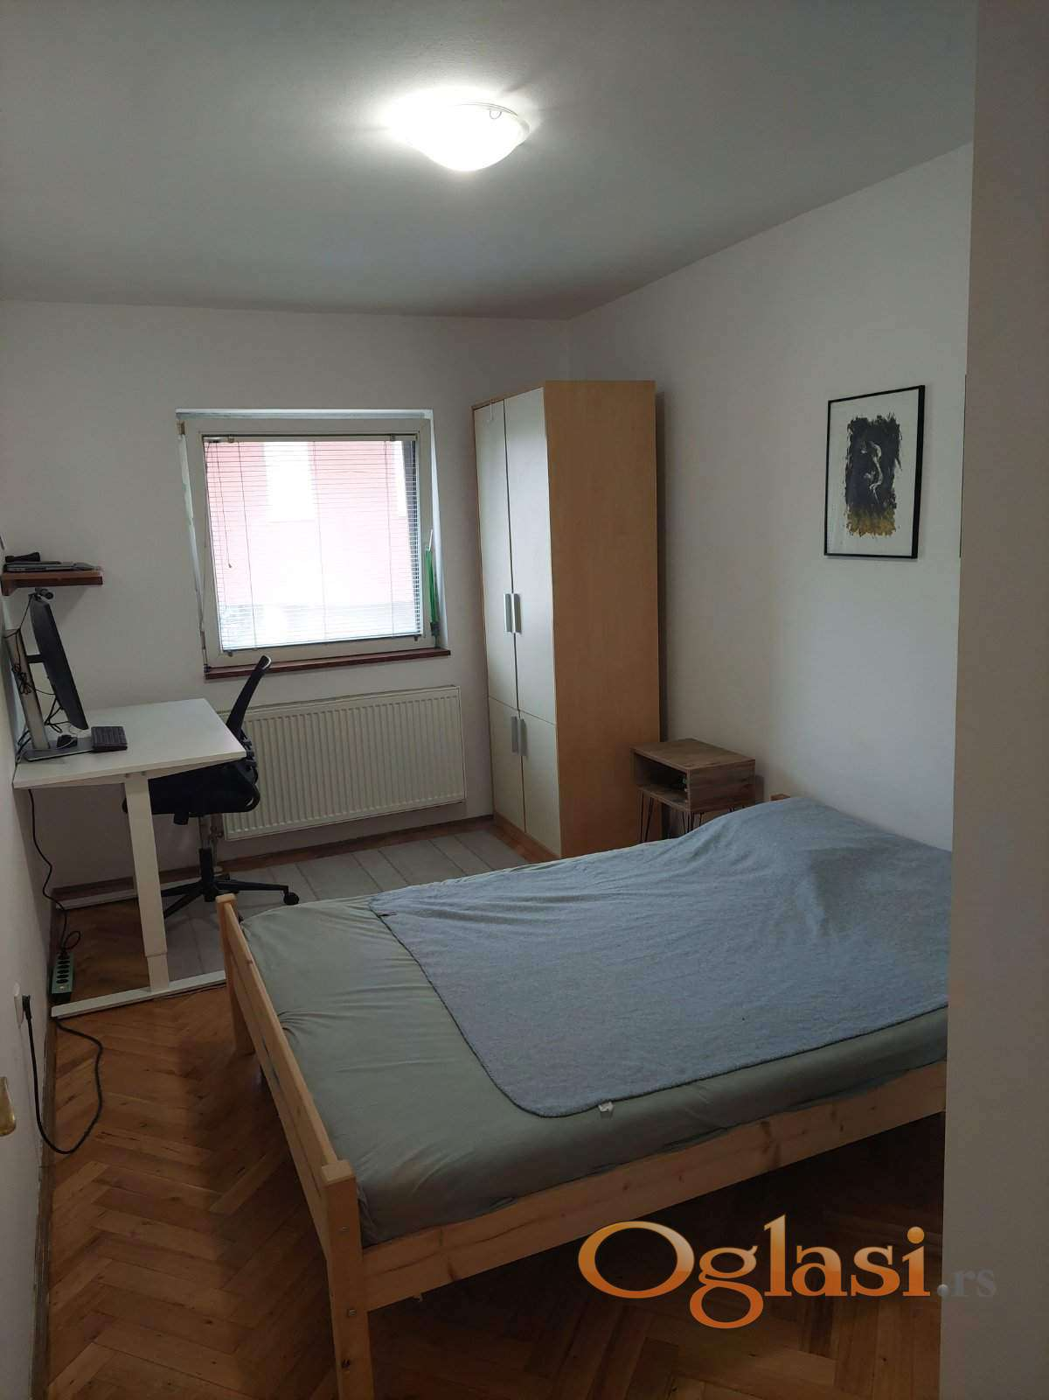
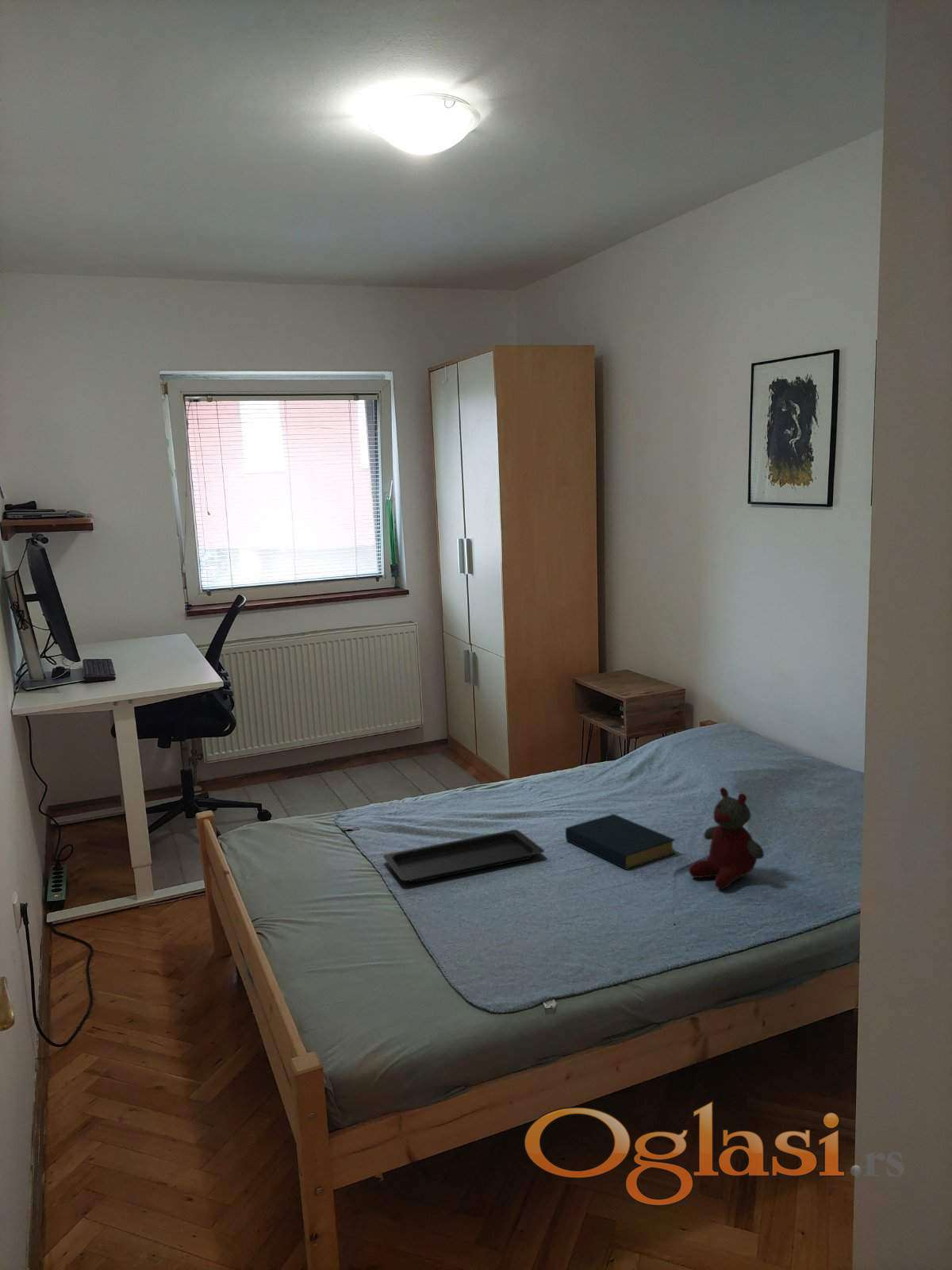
+ hardback book [565,813,677,871]
+ stuffed bear [688,787,765,890]
+ serving tray [382,829,545,883]
